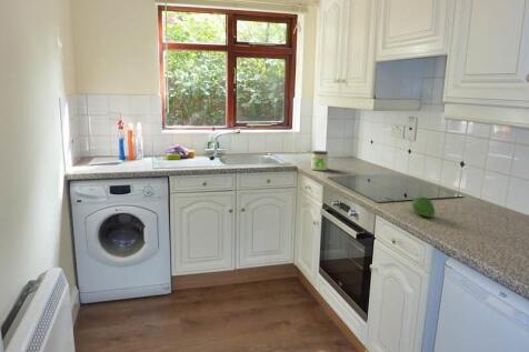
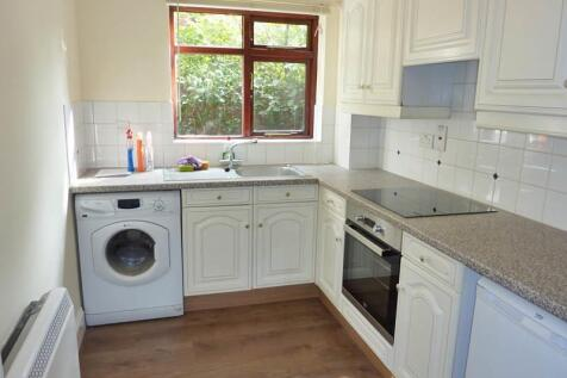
- jar [310,150,330,171]
- fruit [411,195,437,218]
